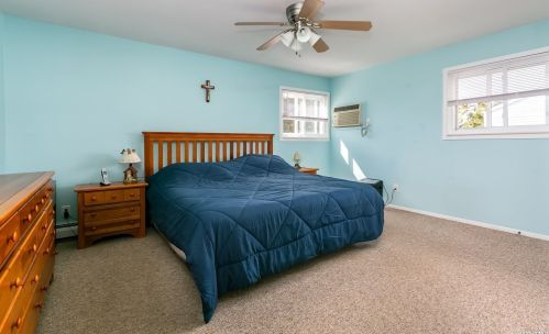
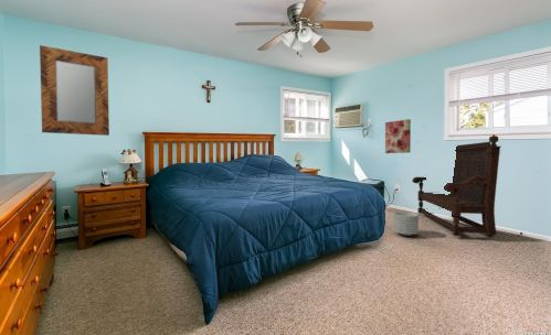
+ home mirror [39,44,110,137]
+ bench [412,133,502,238]
+ planter [393,210,420,237]
+ wall art [384,118,412,154]
